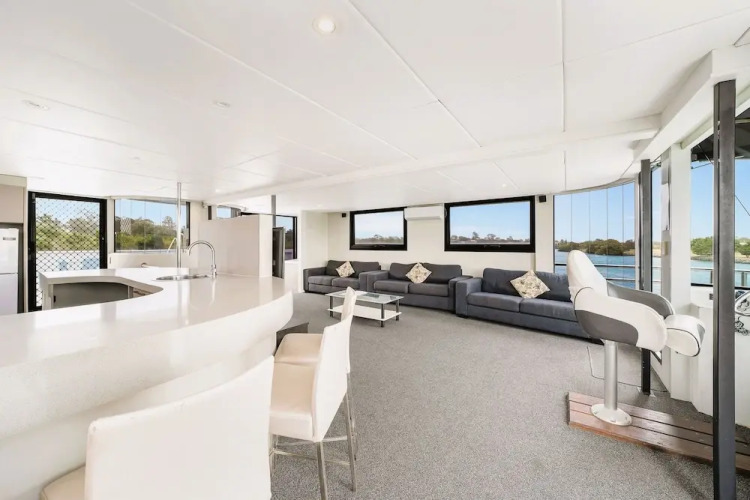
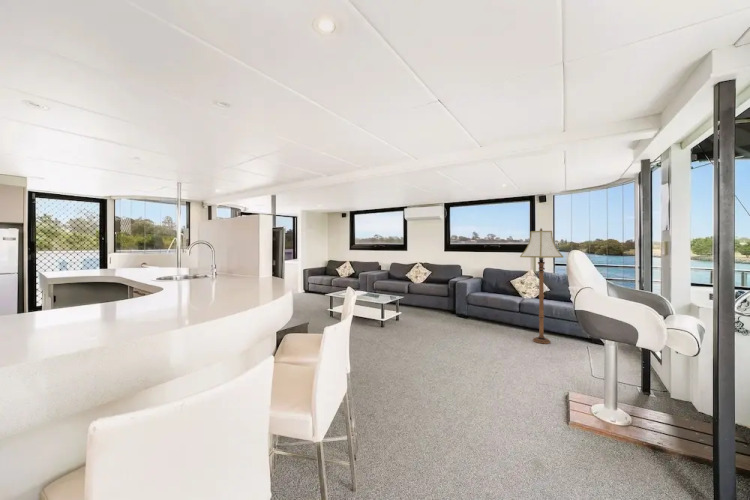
+ floor lamp [519,227,564,345]
